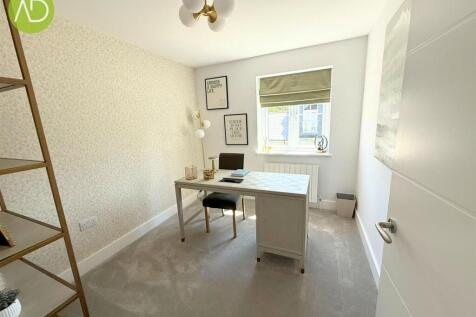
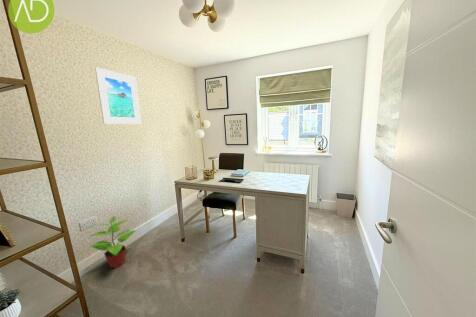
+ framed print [94,67,142,125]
+ potted plant [89,215,137,269]
